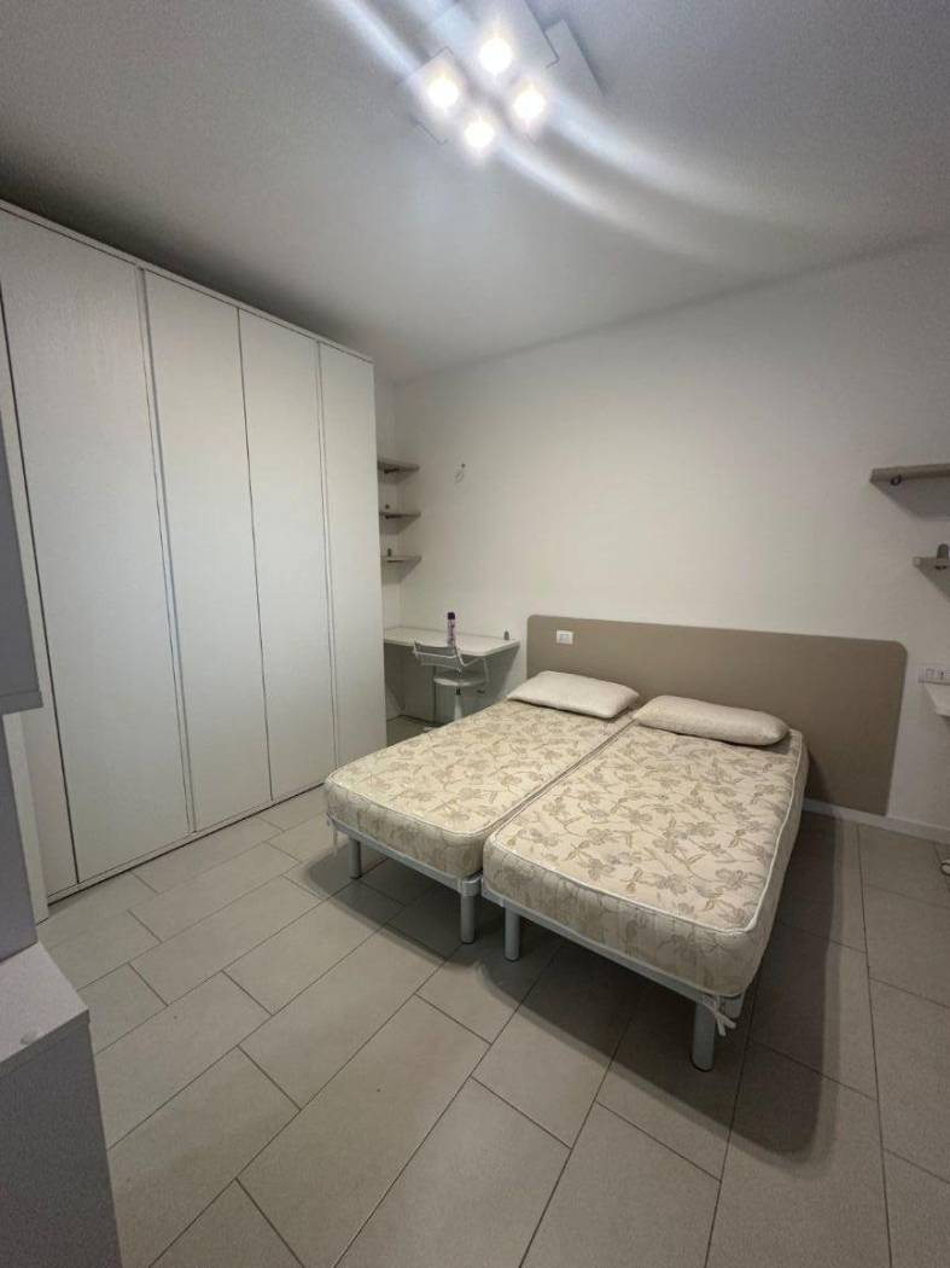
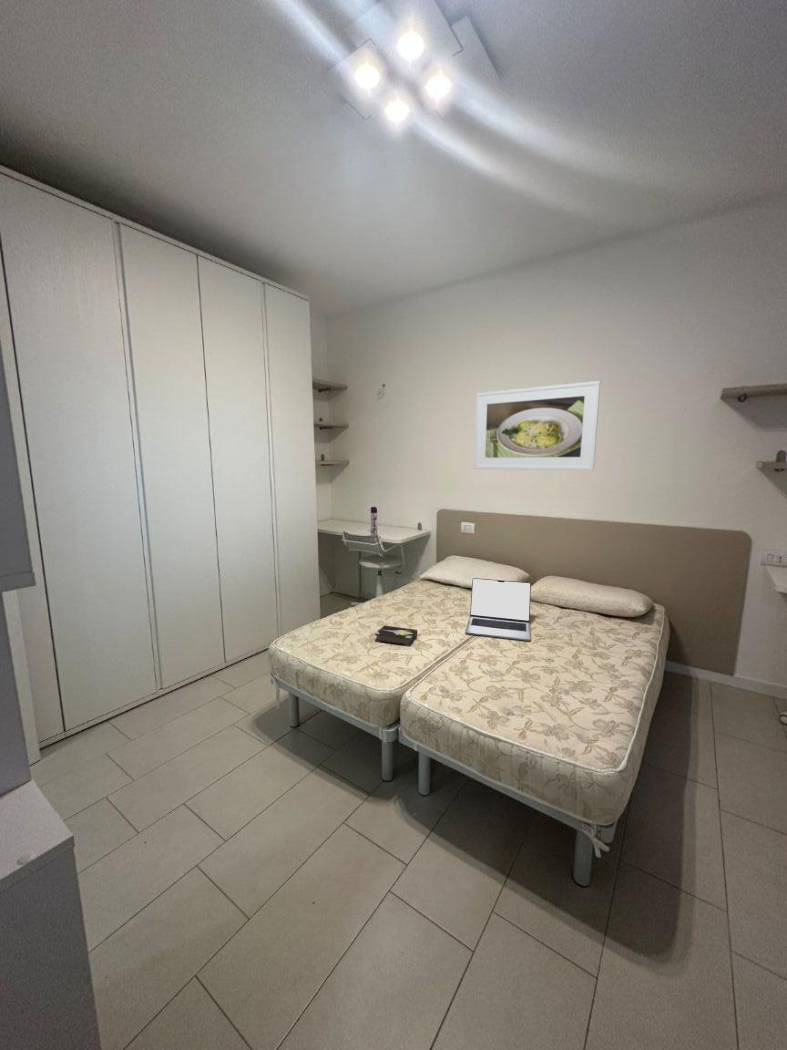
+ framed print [473,380,601,471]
+ laptop [464,577,532,642]
+ hardback book [374,624,418,647]
